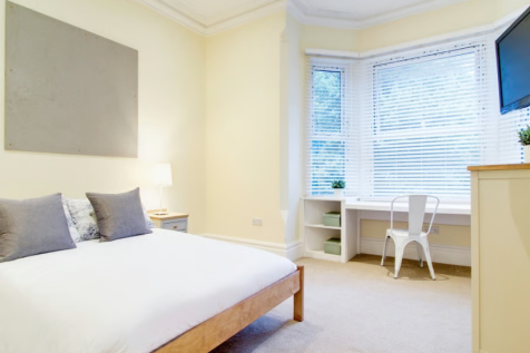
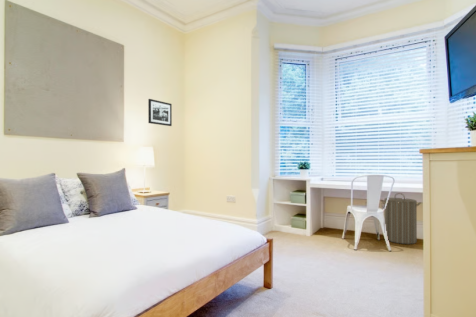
+ laundry hamper [380,192,422,245]
+ picture frame [147,98,173,127]
